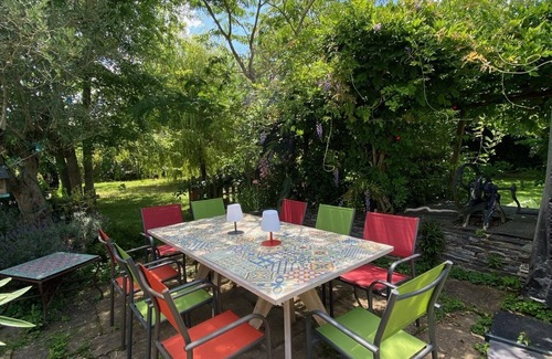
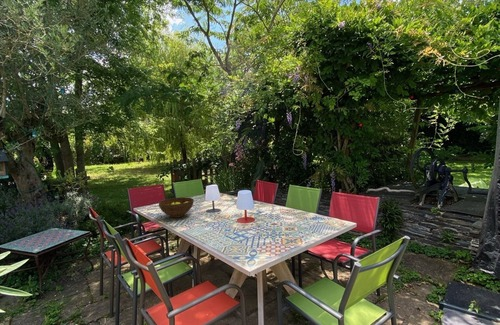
+ fruit bowl [158,196,195,219]
